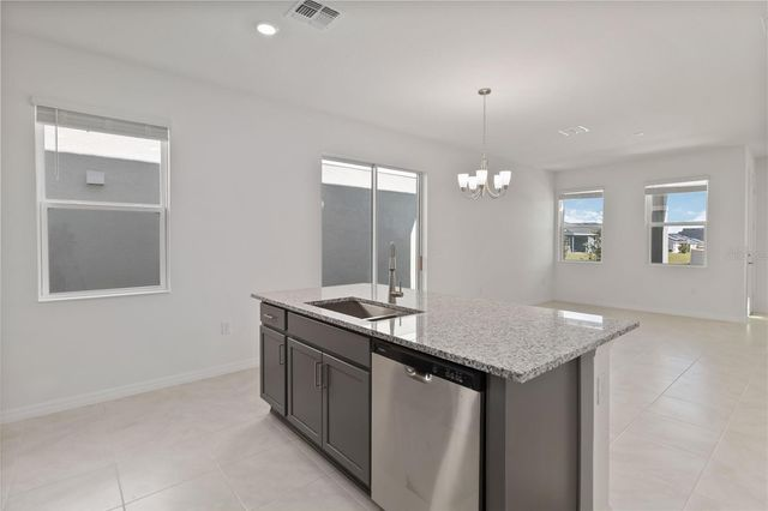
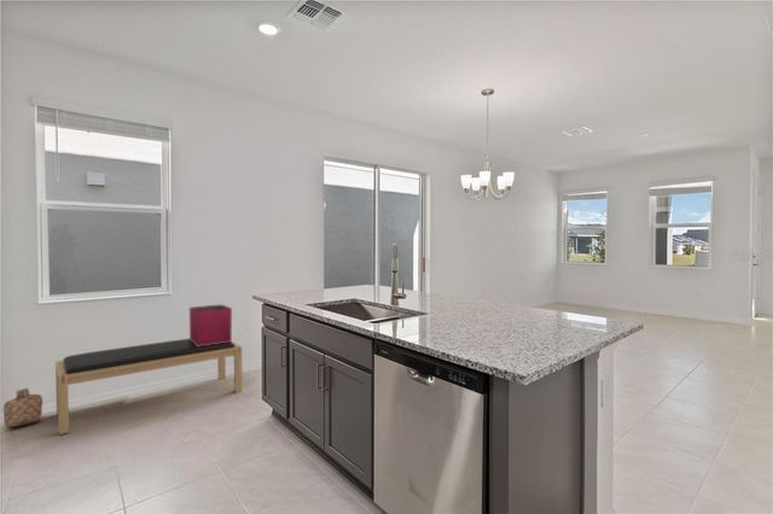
+ storage bin [188,304,233,346]
+ basket [2,387,43,428]
+ bench [54,338,243,436]
